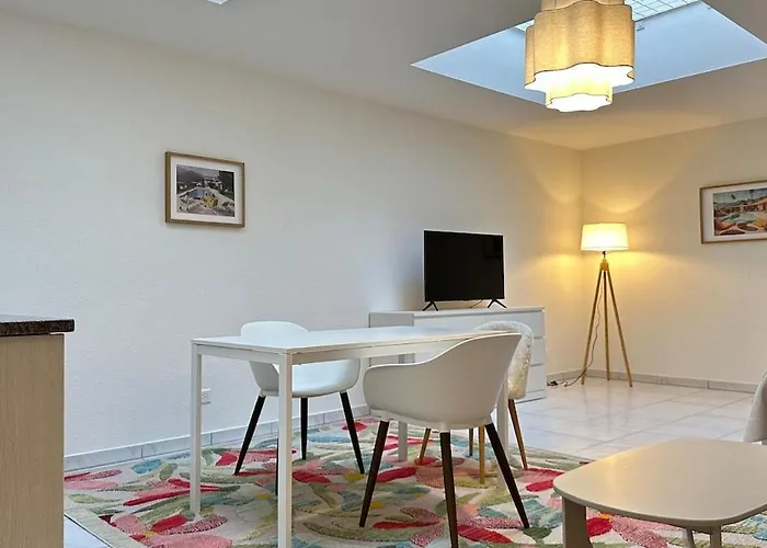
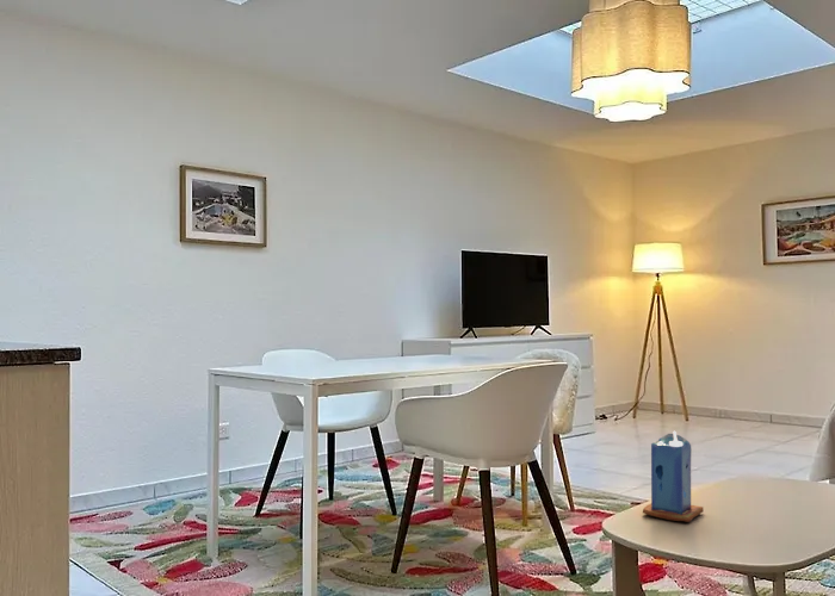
+ candle [642,430,705,523]
